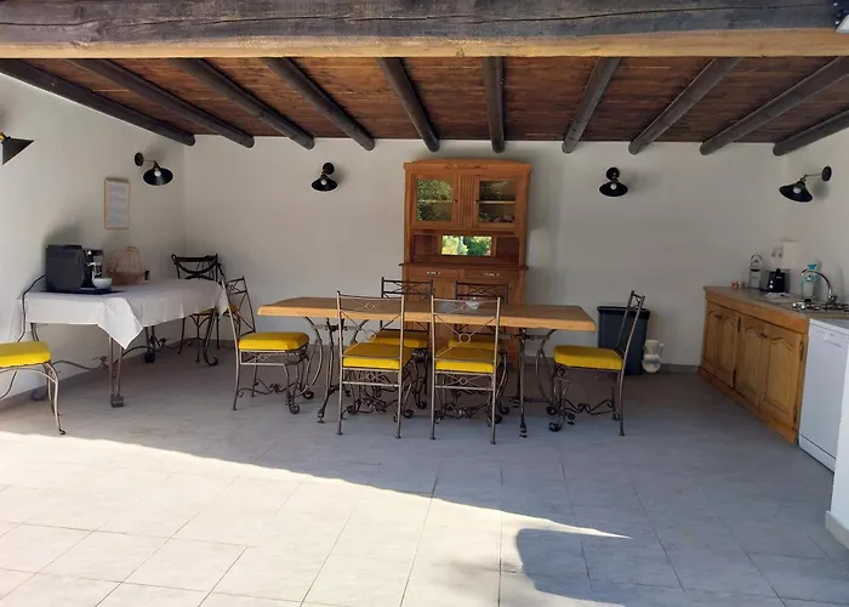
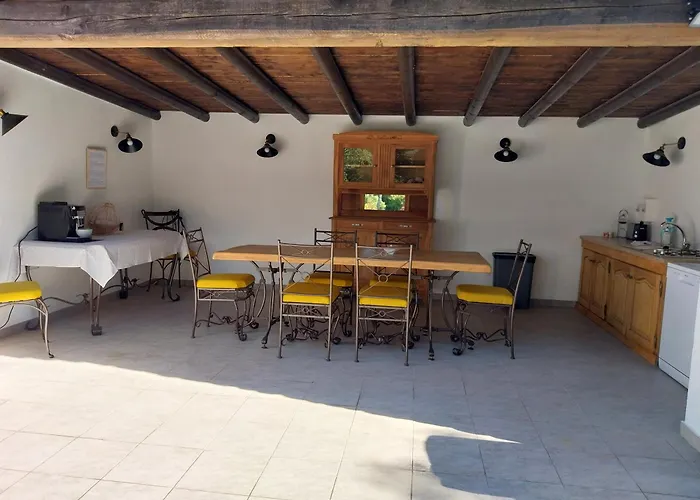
- vase [642,339,665,374]
